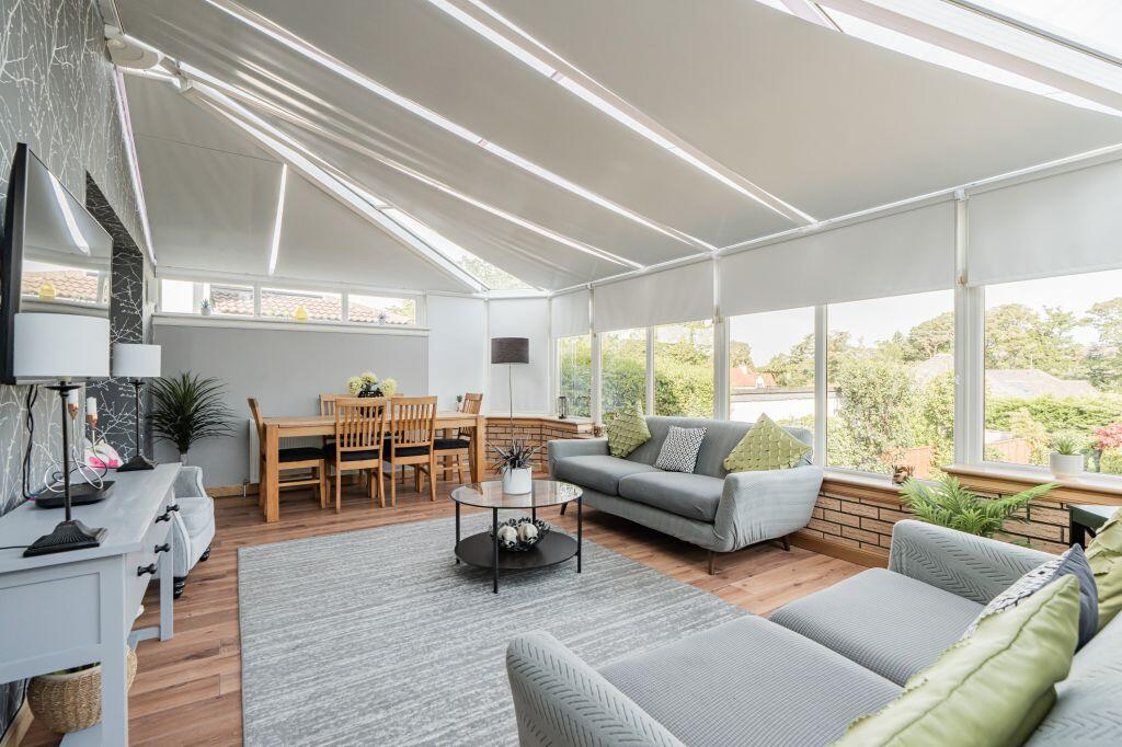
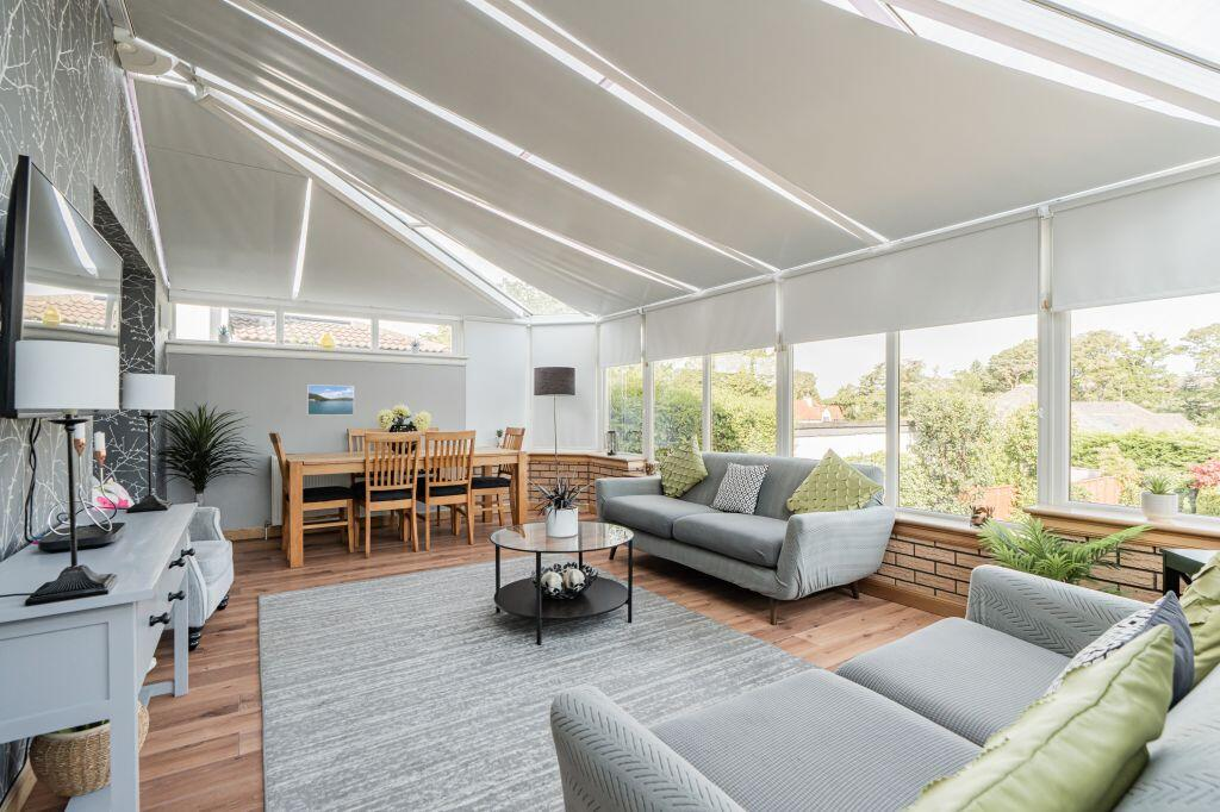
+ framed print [306,383,355,417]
